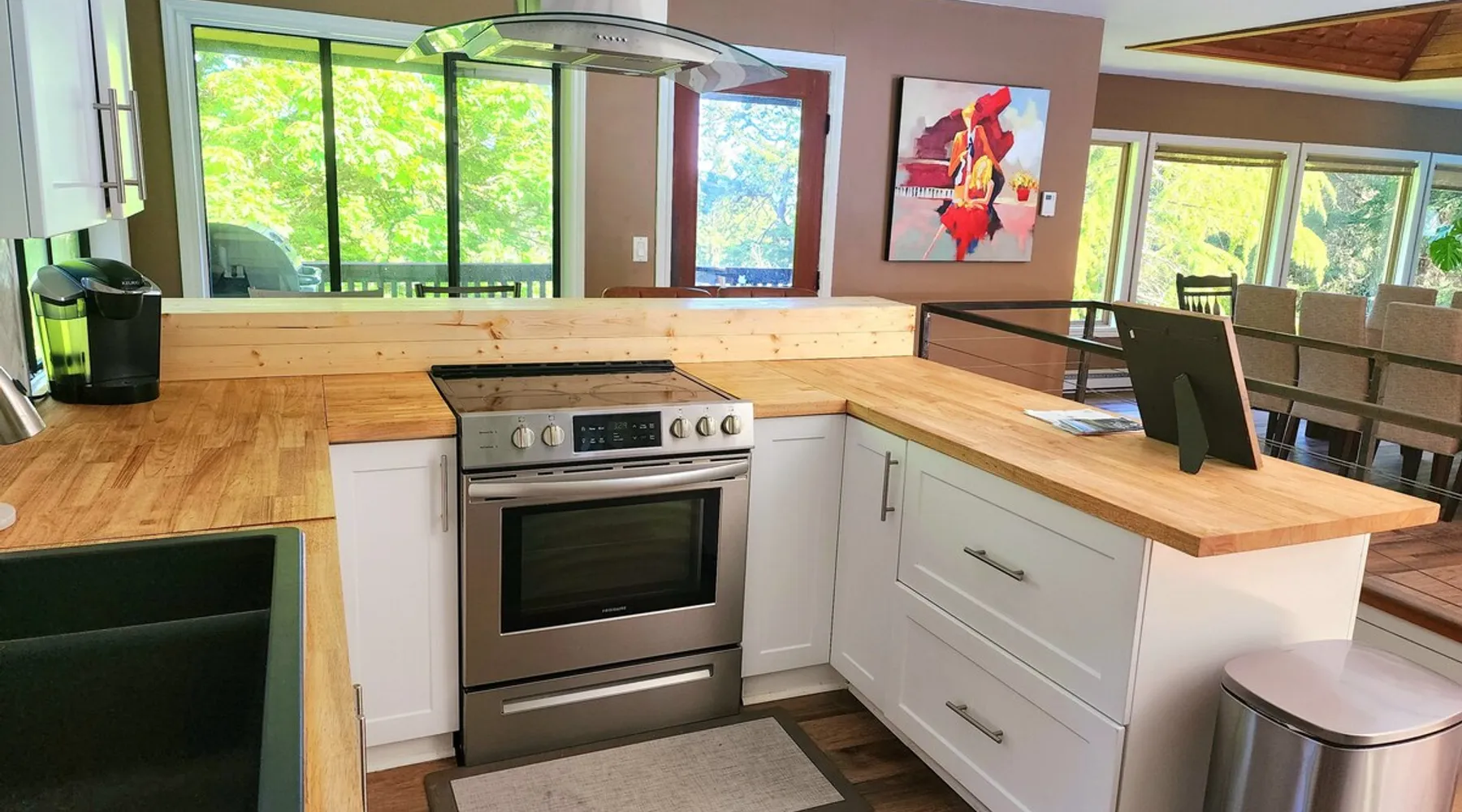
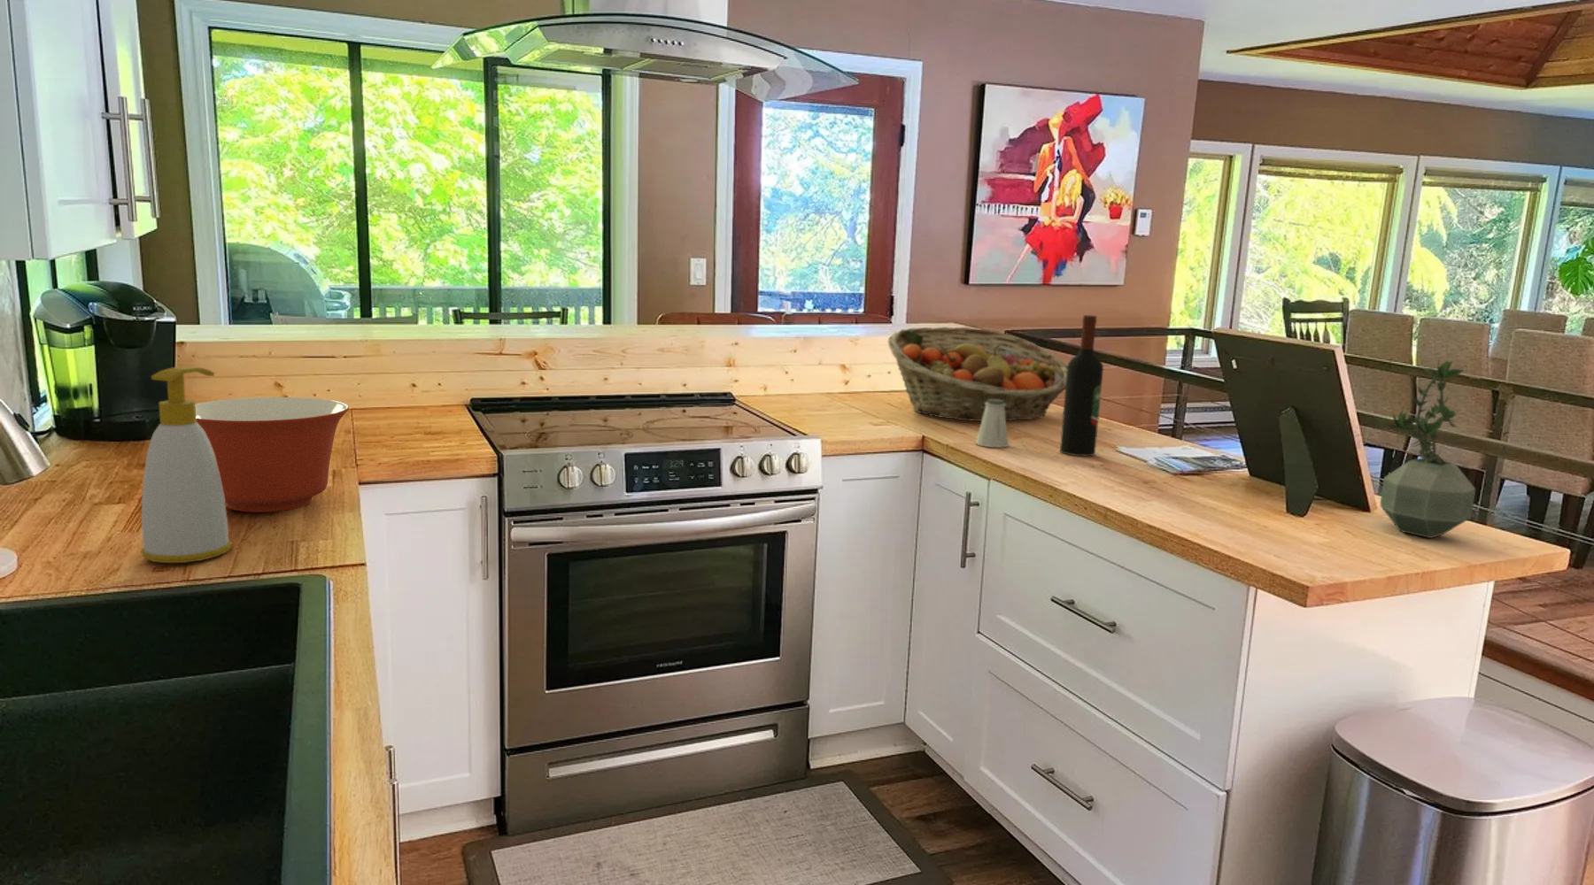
+ potted plant [1379,359,1476,540]
+ fruit basket [886,327,1067,422]
+ mixing bowl [195,397,350,513]
+ wine bottle [1059,314,1104,457]
+ saltshaker [975,399,1010,449]
+ soap bottle [140,366,233,563]
